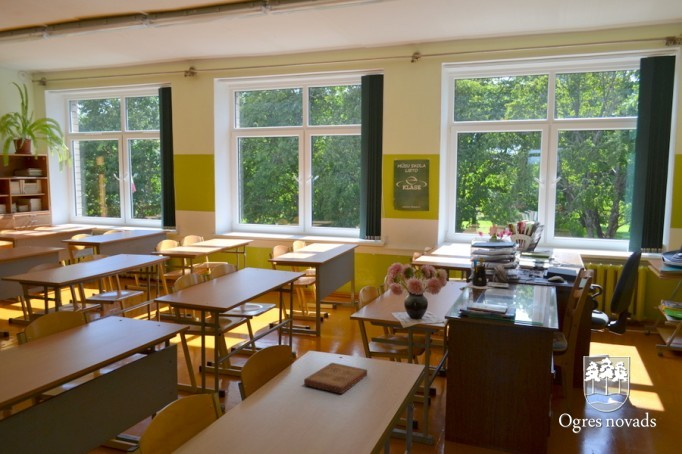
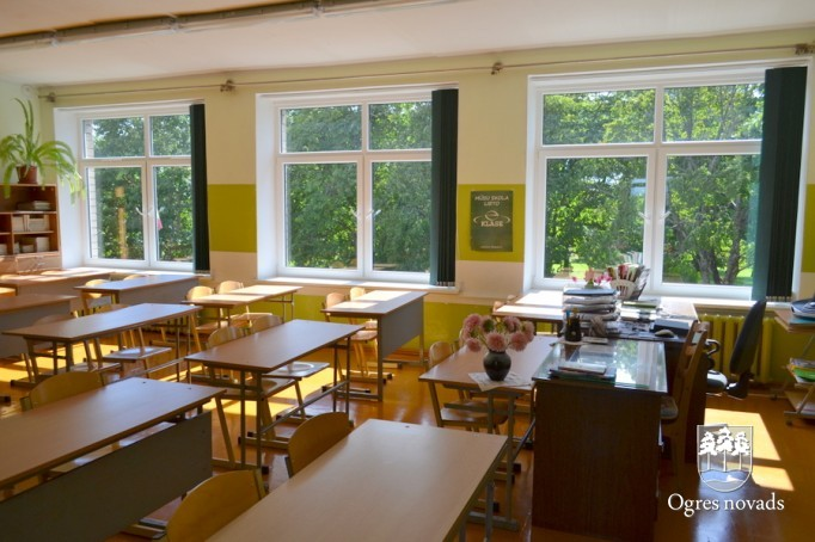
- book [303,362,368,395]
